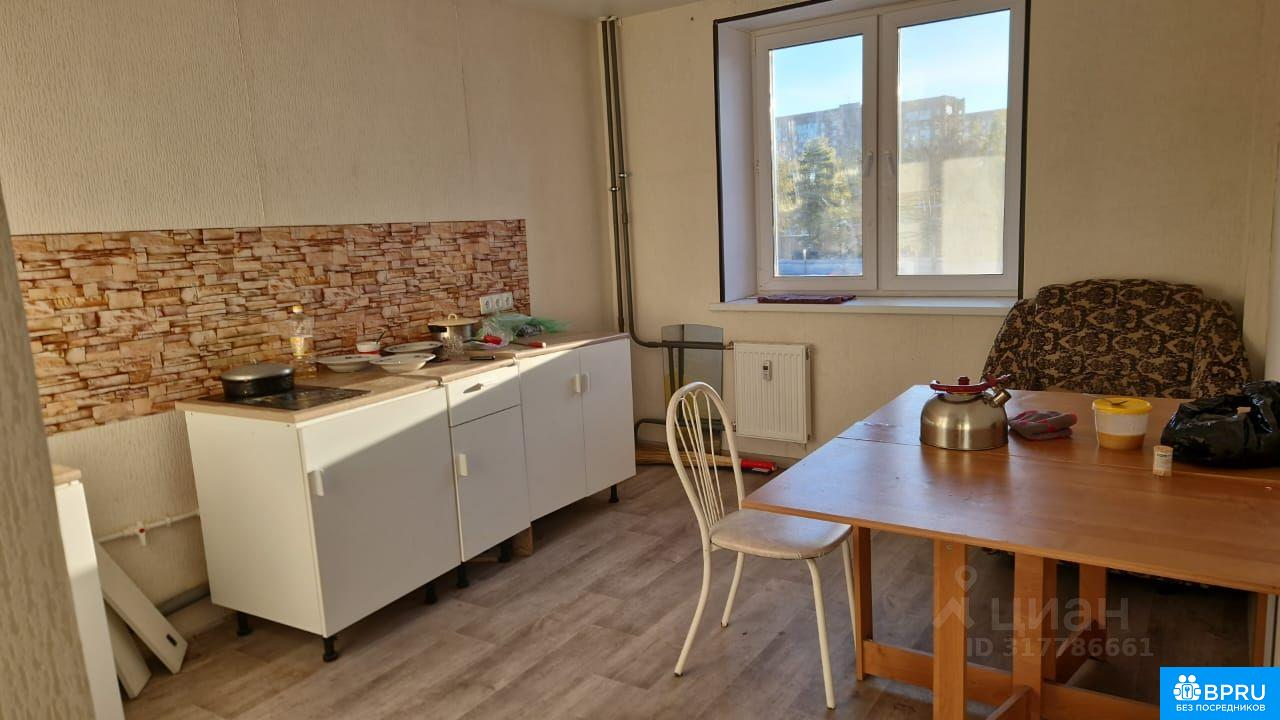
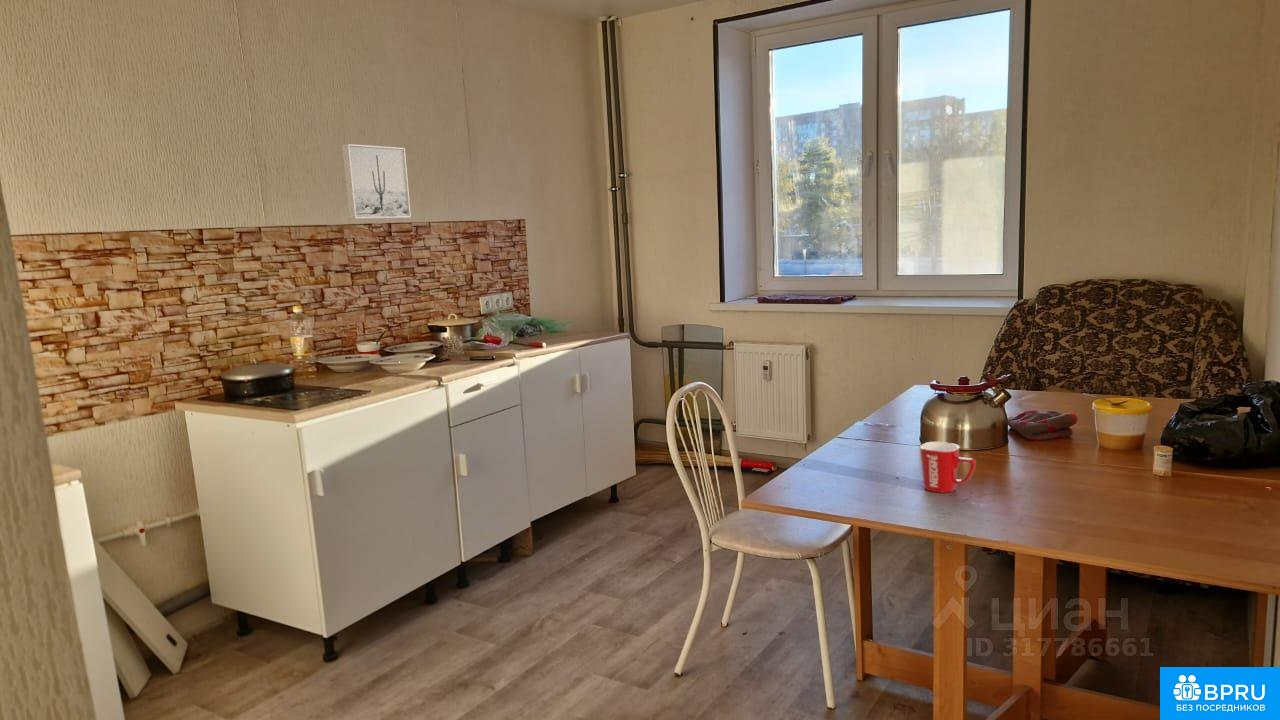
+ mug [919,441,977,494]
+ wall art [341,143,412,220]
